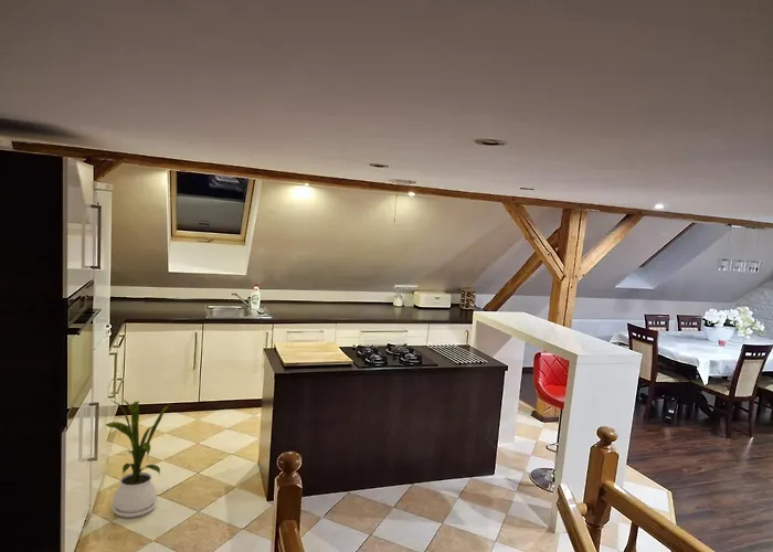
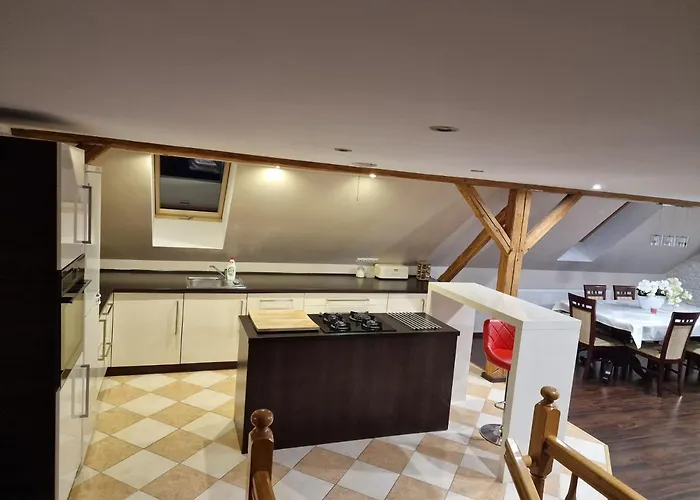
- house plant [105,396,170,519]
